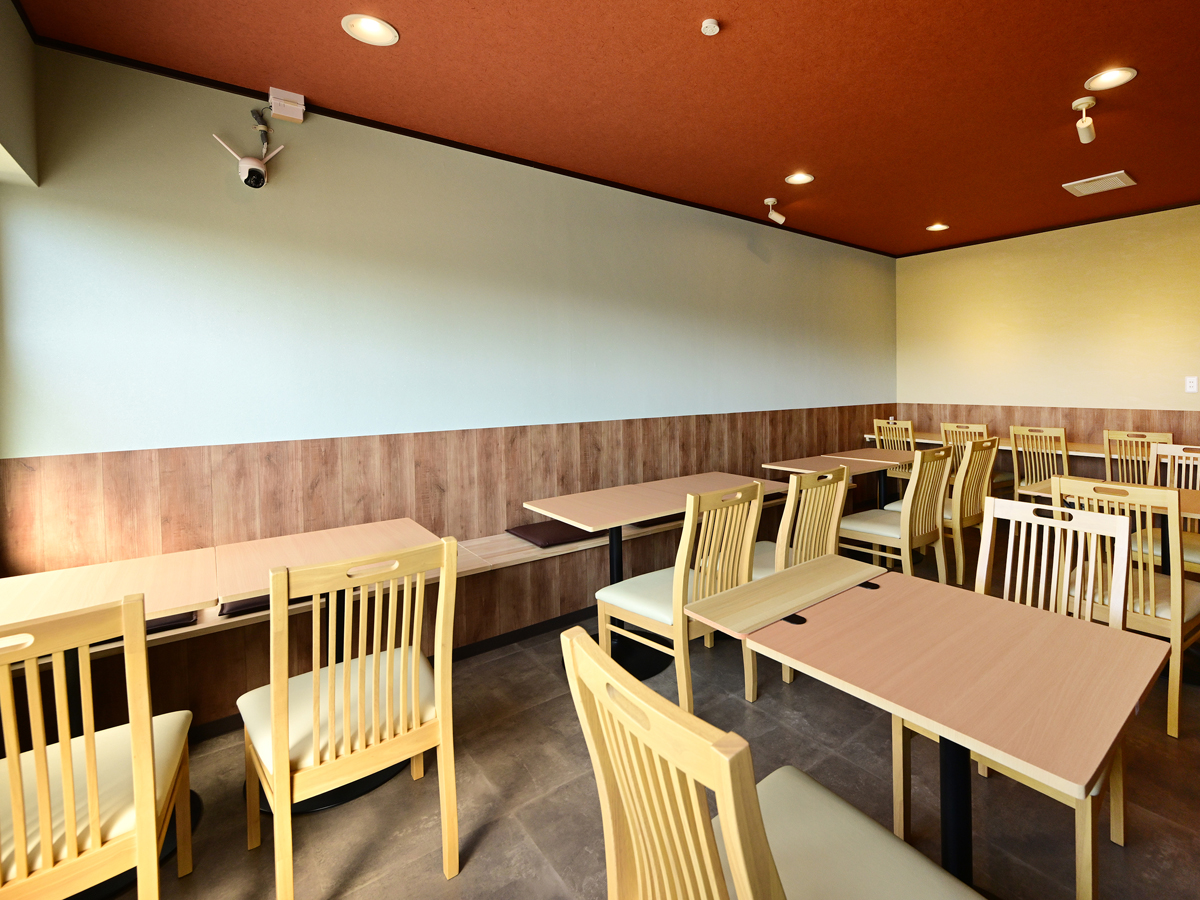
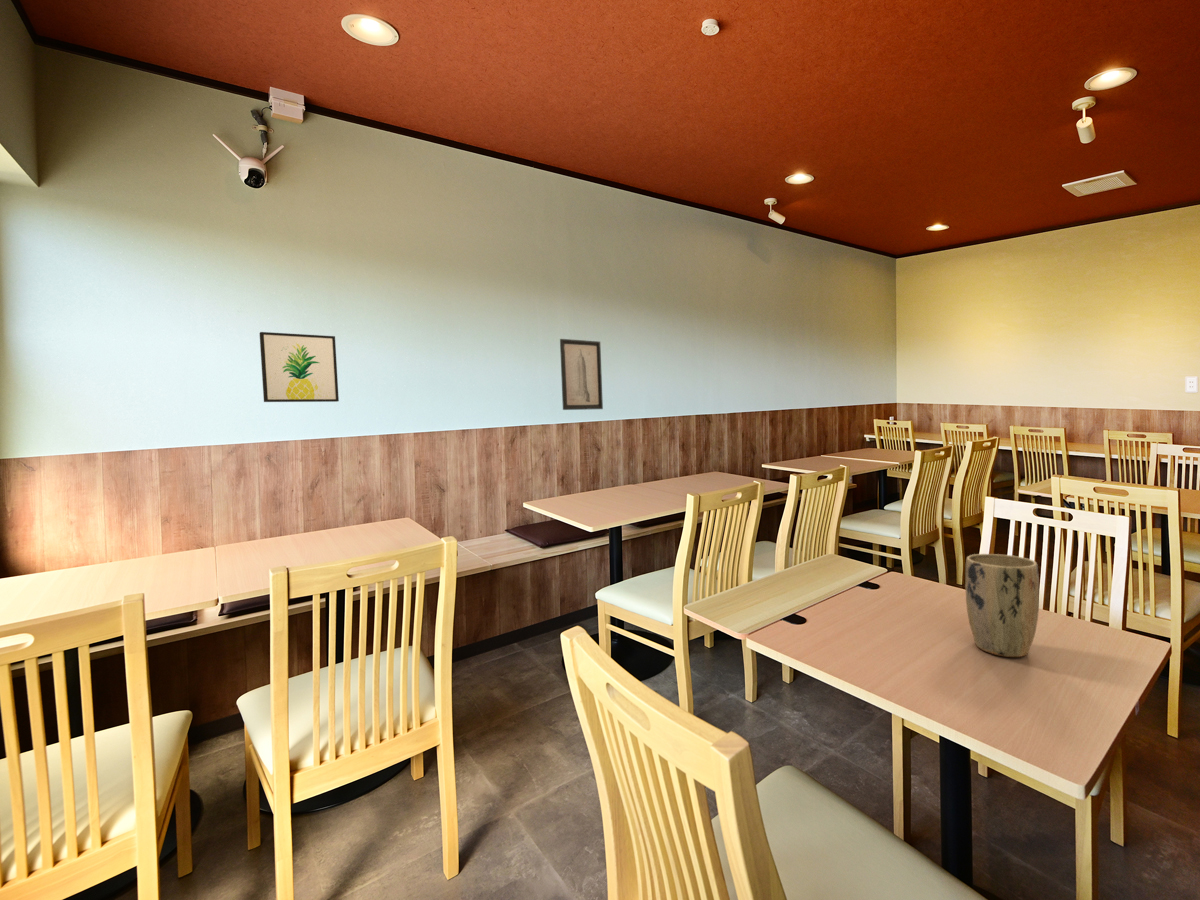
+ wall art [559,338,604,411]
+ plant pot [964,553,1040,658]
+ wall art [259,331,340,403]
